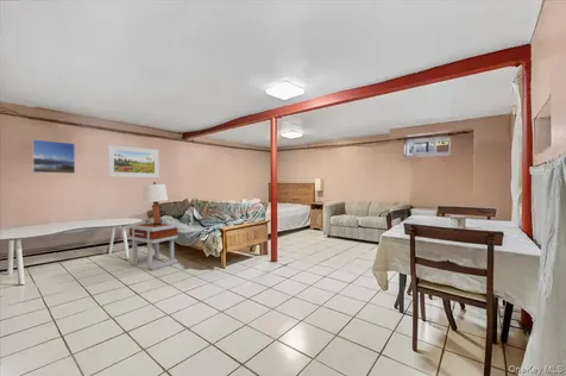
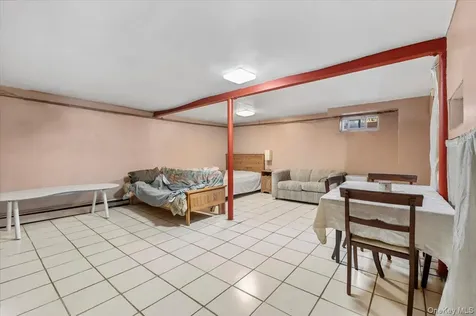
- side table [128,221,178,271]
- lamp [142,181,169,225]
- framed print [107,144,161,178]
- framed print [31,138,76,175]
